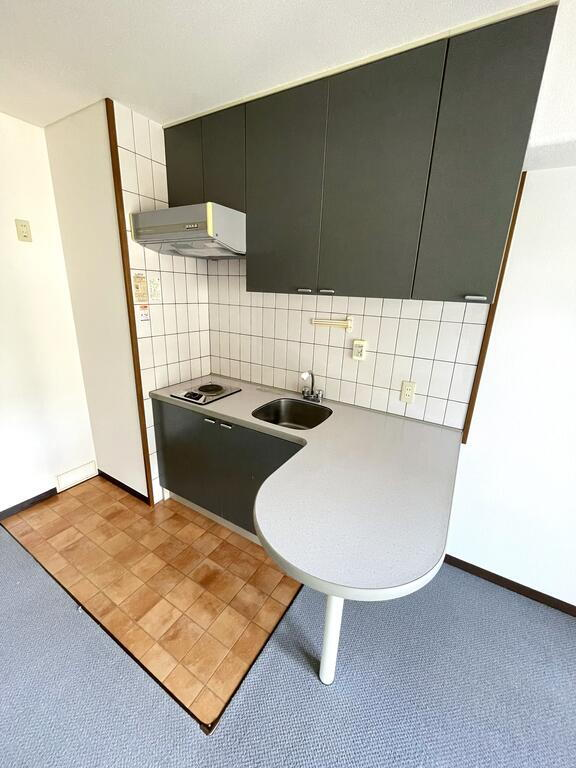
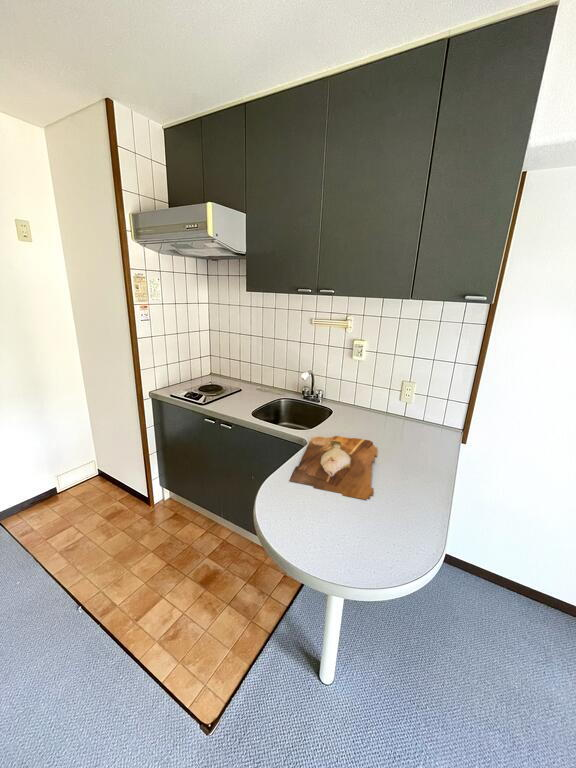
+ cutting board [288,435,378,501]
